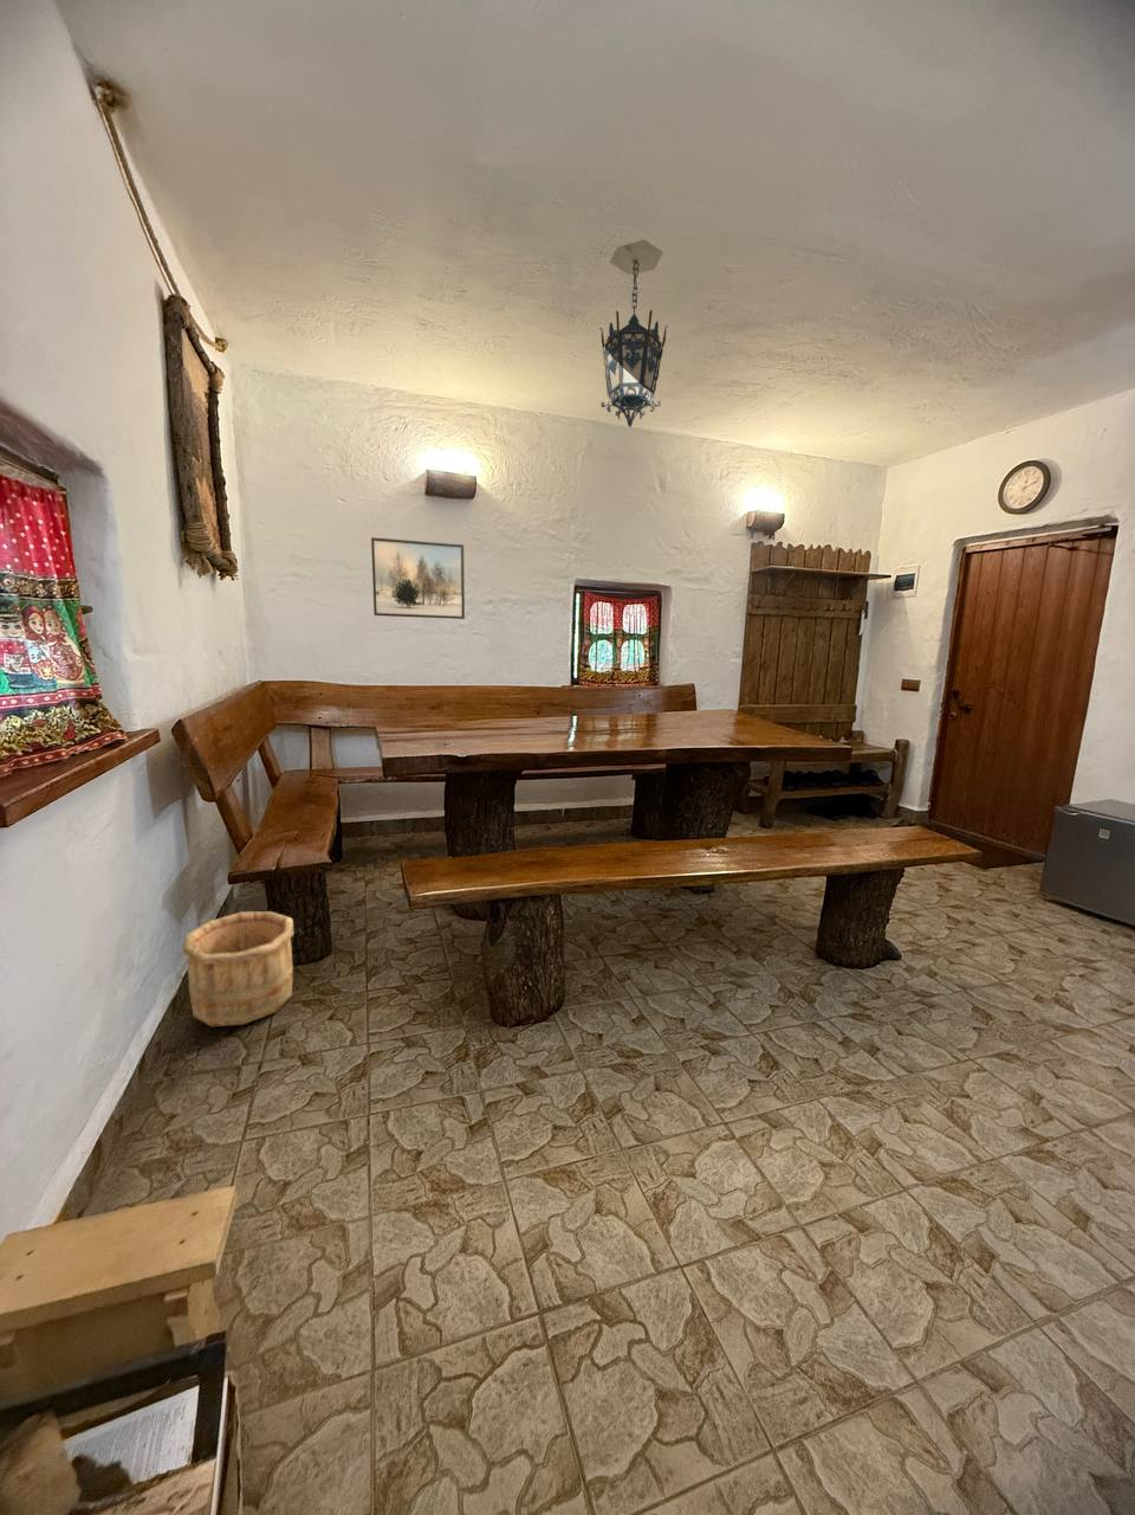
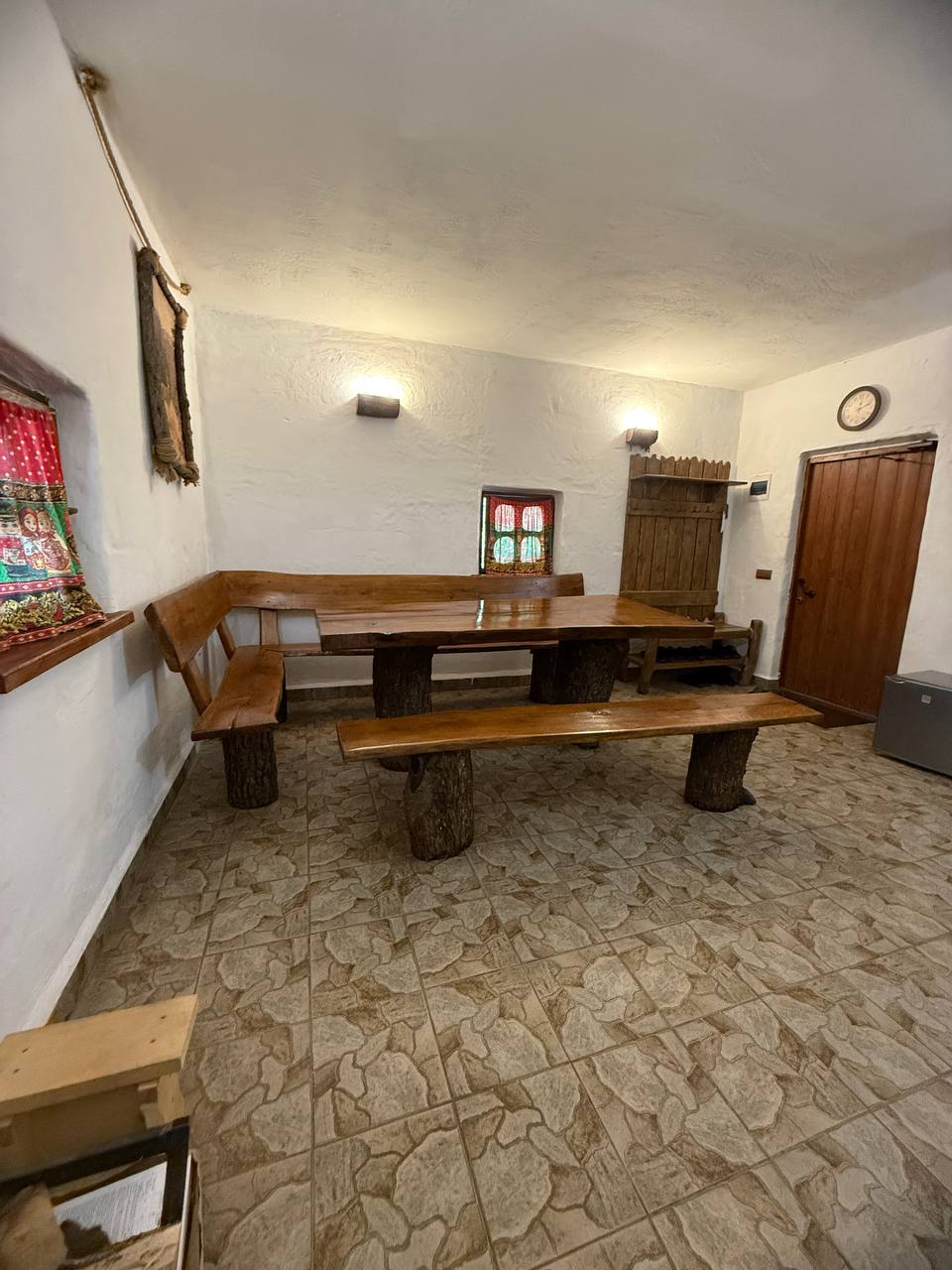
- hanging lantern [598,239,669,428]
- wooden bucket [182,910,294,1028]
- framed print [370,536,466,620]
